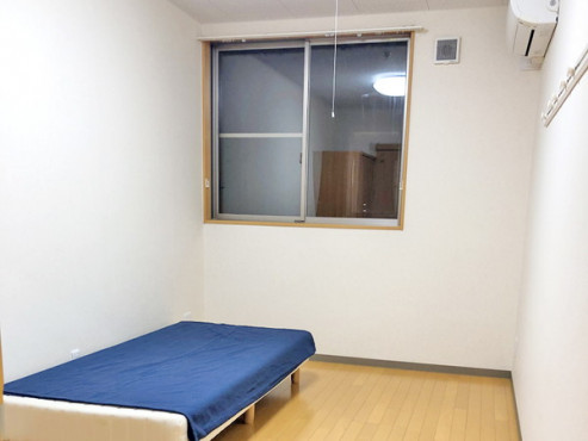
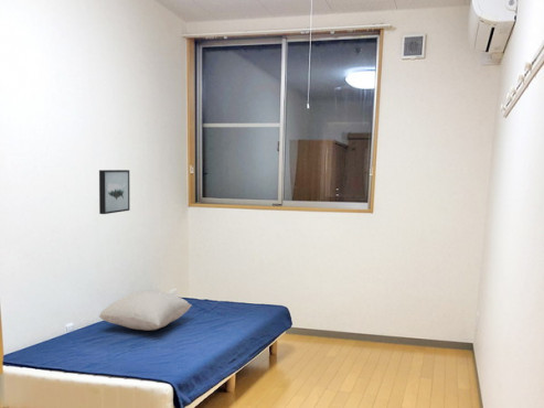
+ wall art [98,169,130,215]
+ pillow [98,290,193,331]
